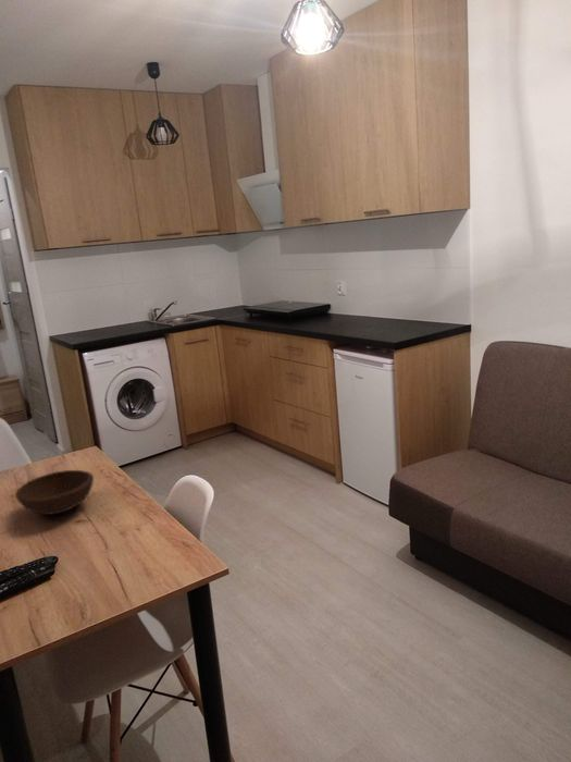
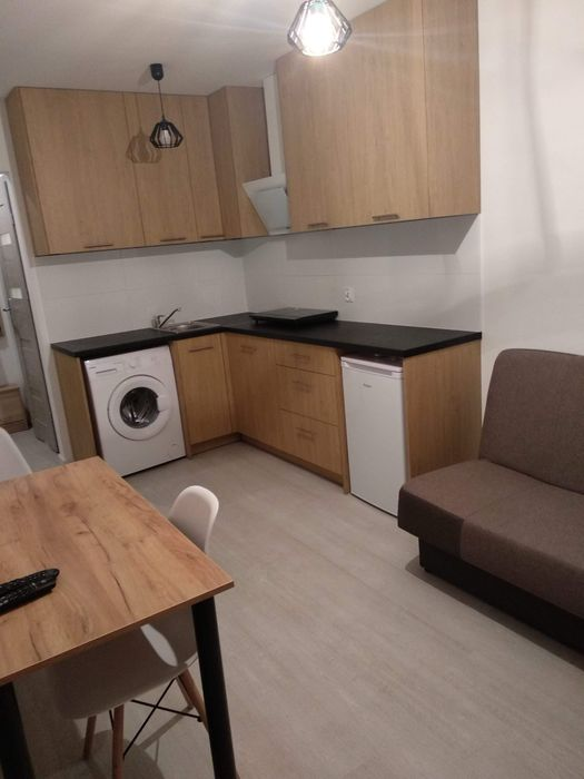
- bowl [14,469,95,516]
